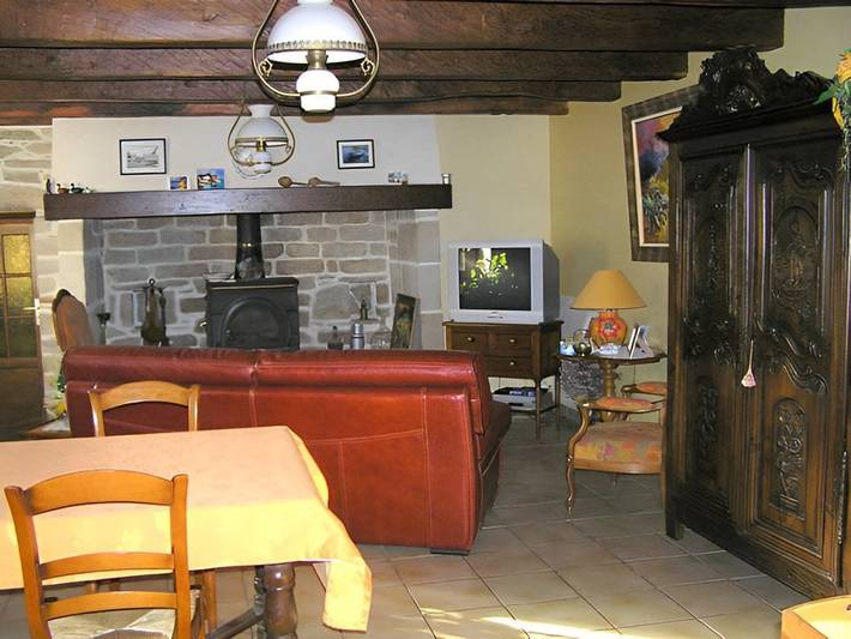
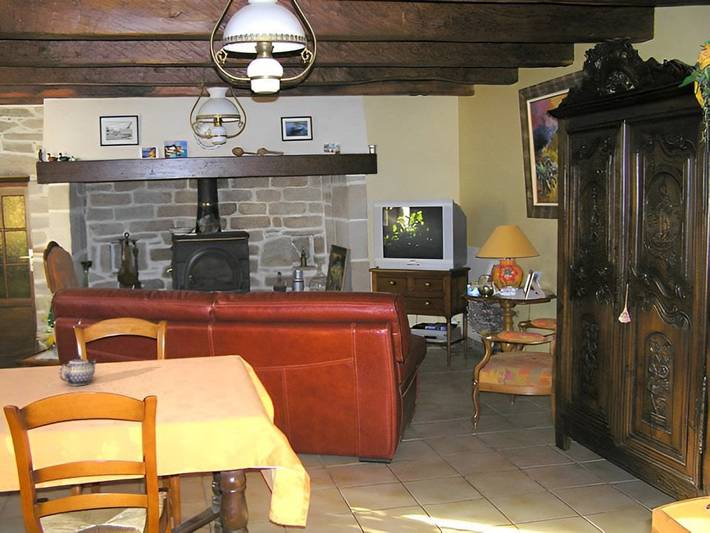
+ teapot [58,355,98,387]
